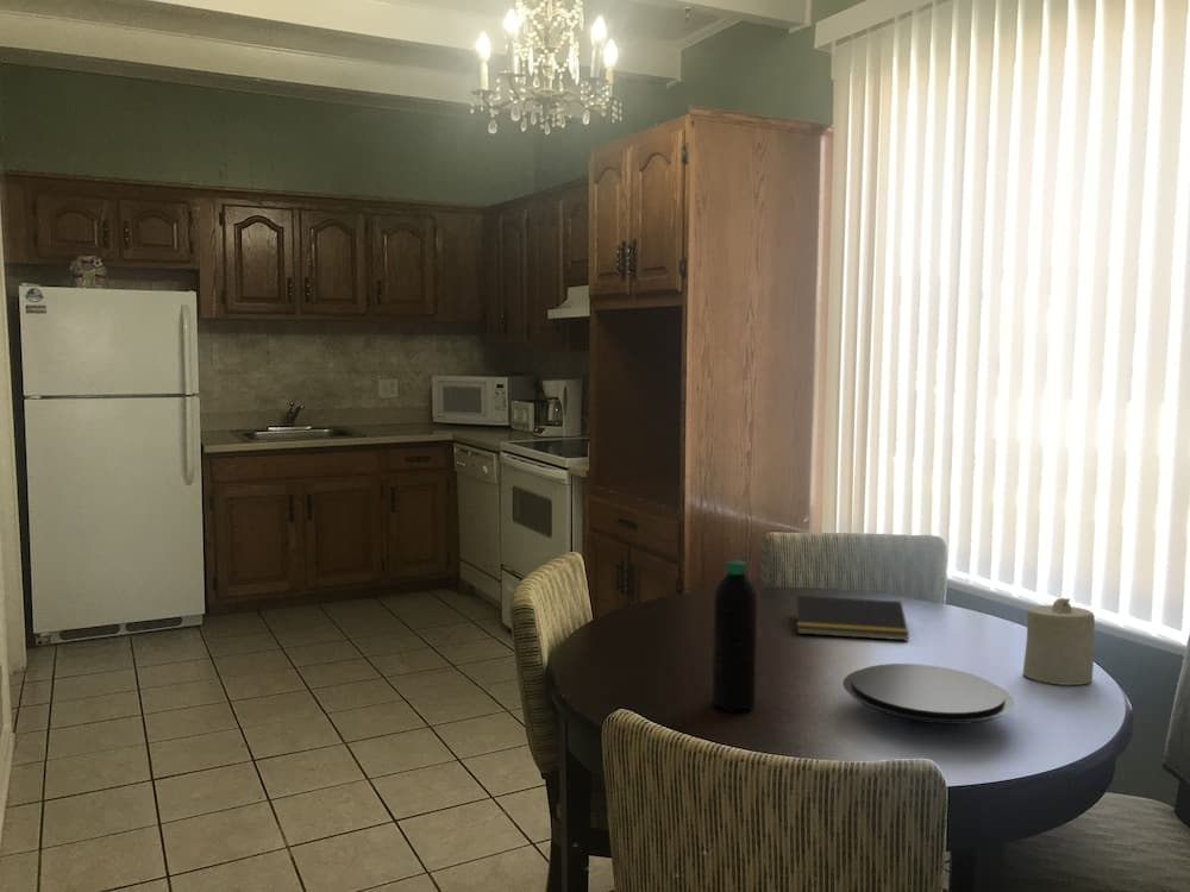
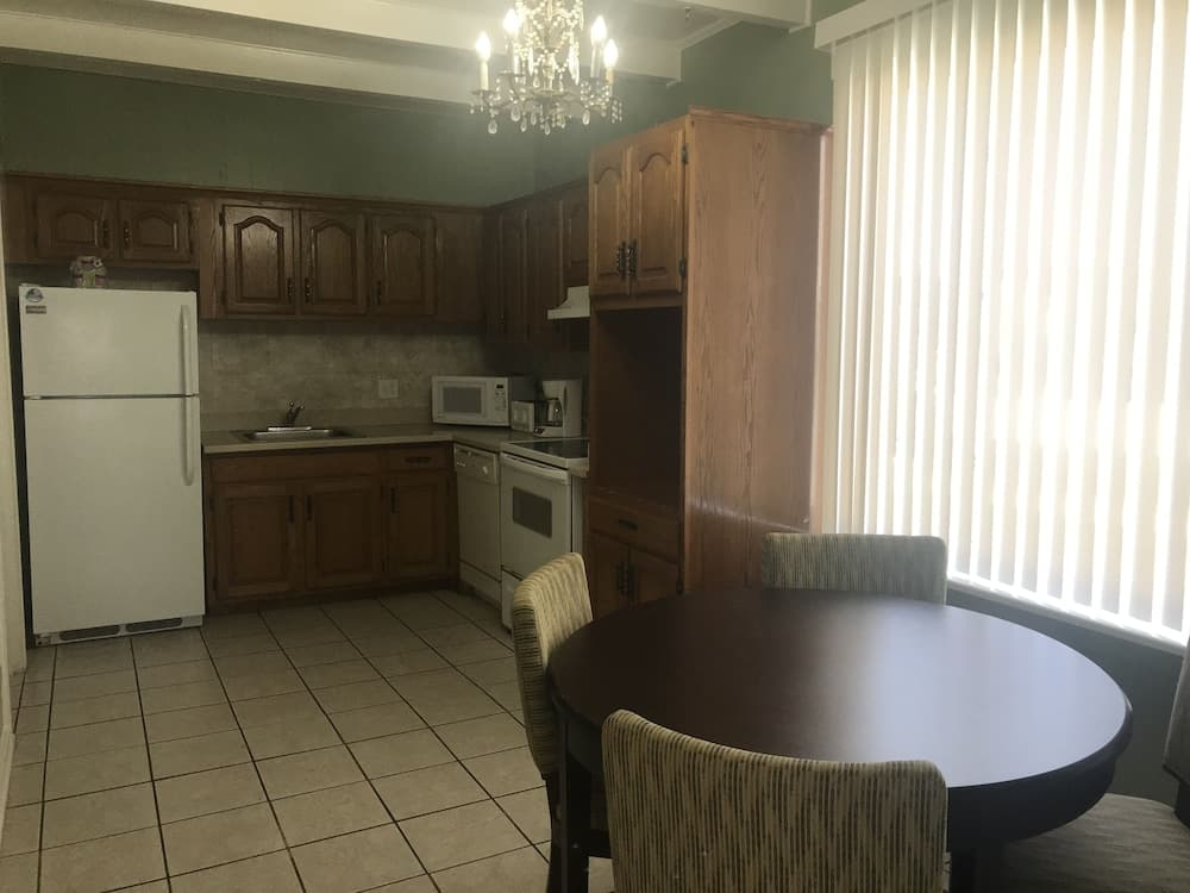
- candle [1022,597,1096,686]
- plate [841,662,1016,725]
- water bottle [712,559,758,714]
- notepad [793,595,910,642]
